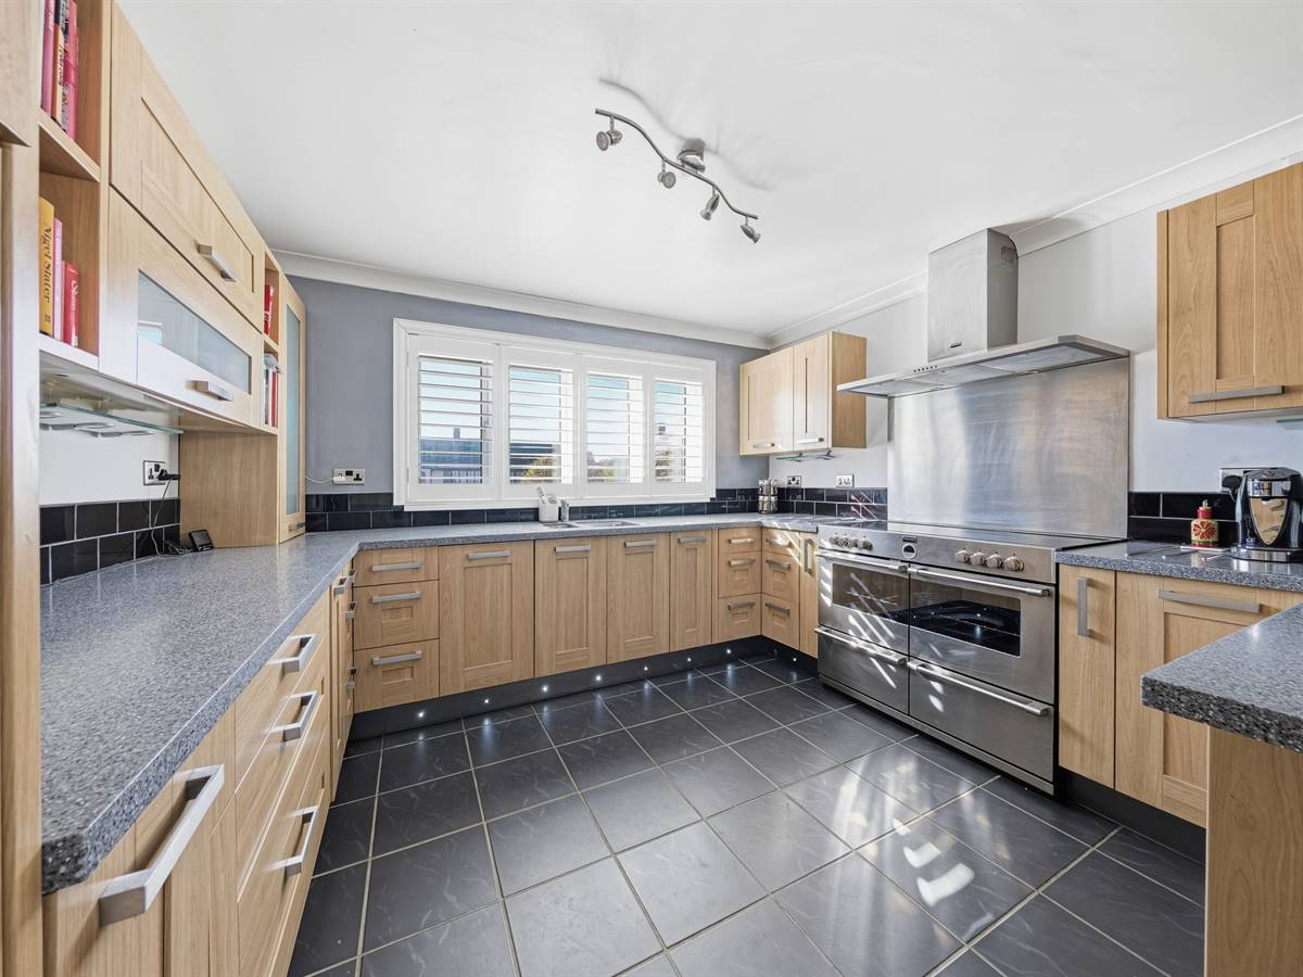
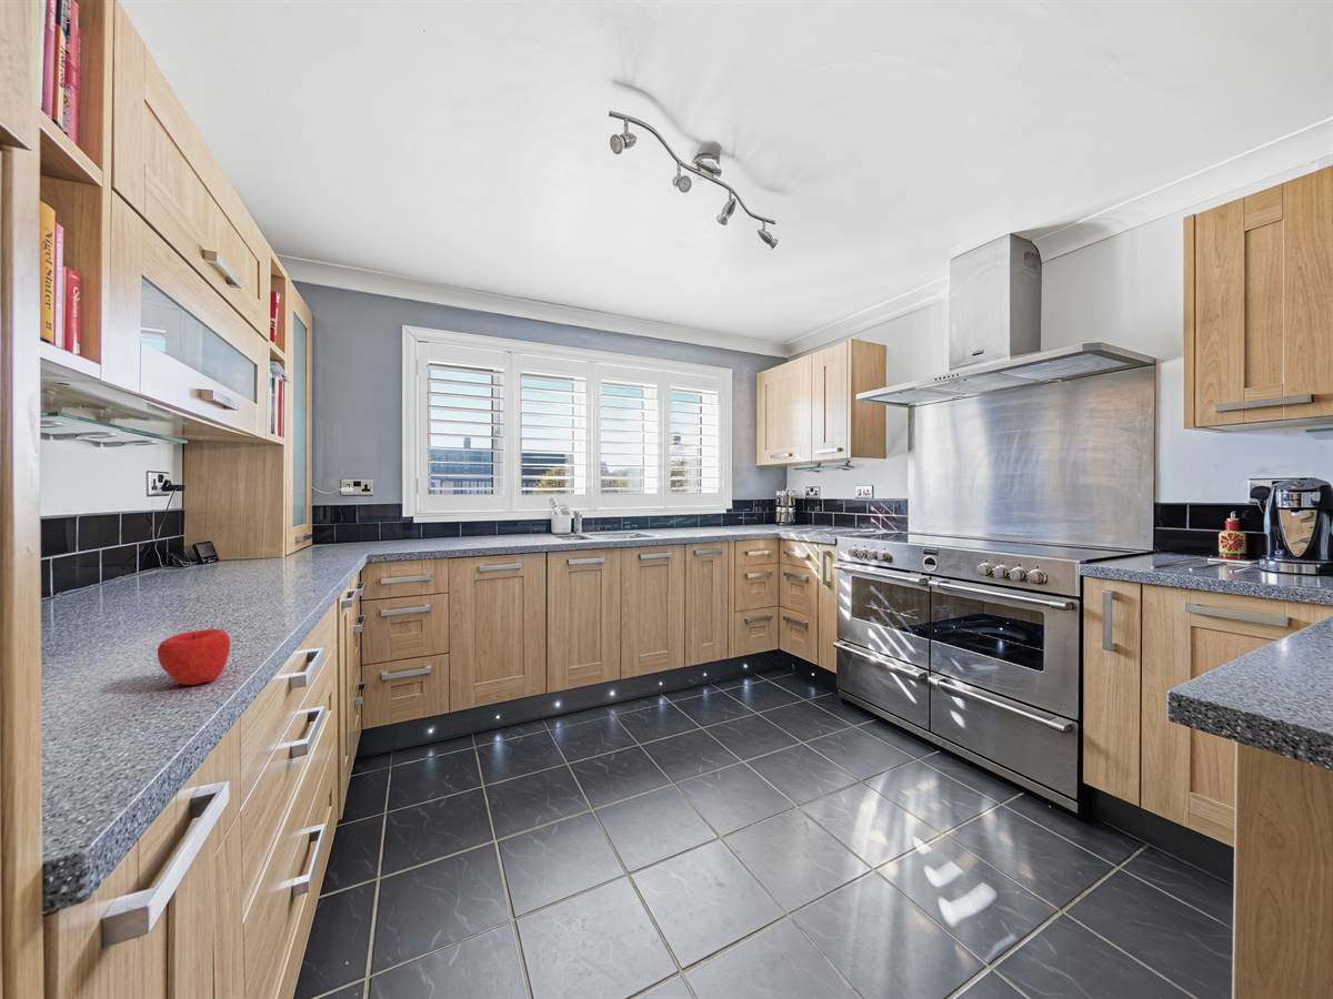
+ apple [157,628,231,686]
